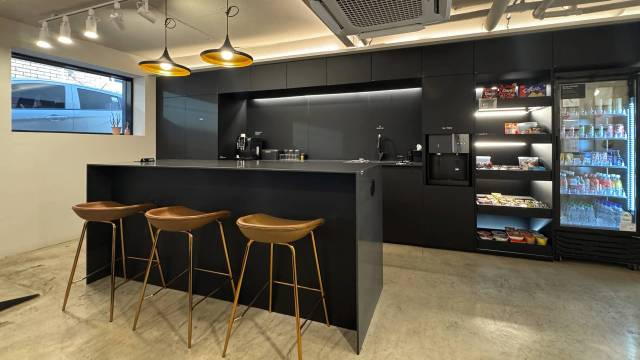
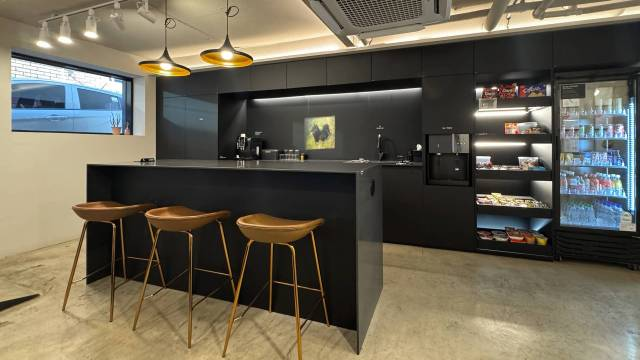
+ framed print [304,114,337,151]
